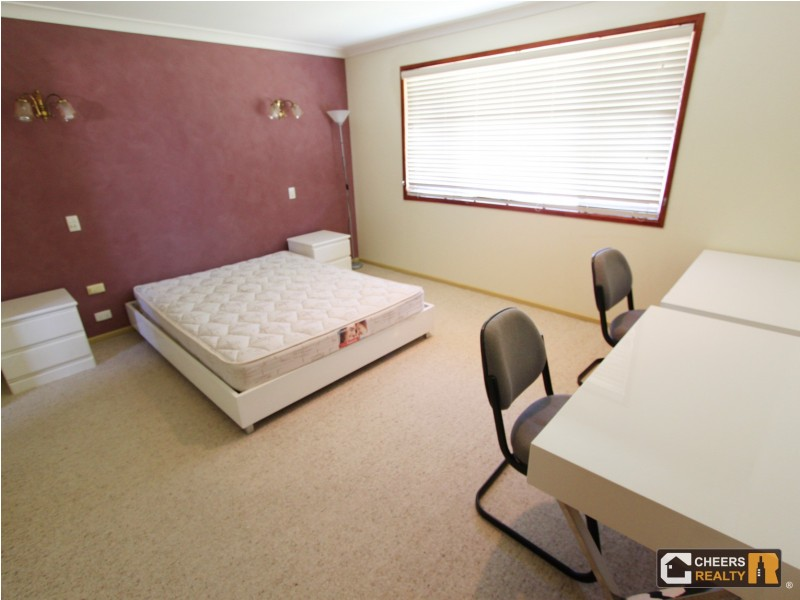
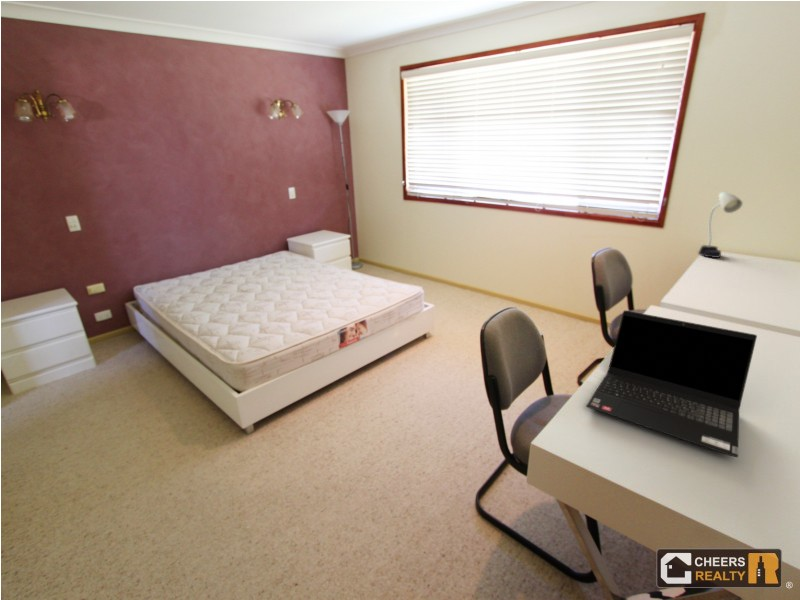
+ desk lamp [697,191,744,259]
+ laptop computer [586,310,758,458]
